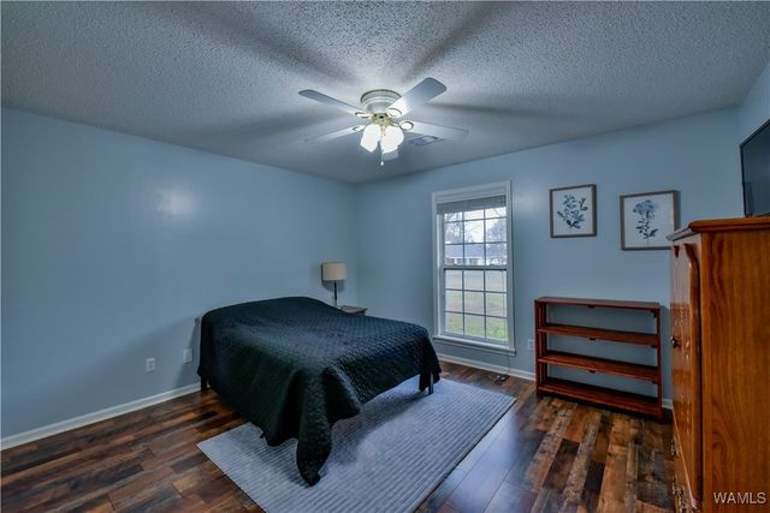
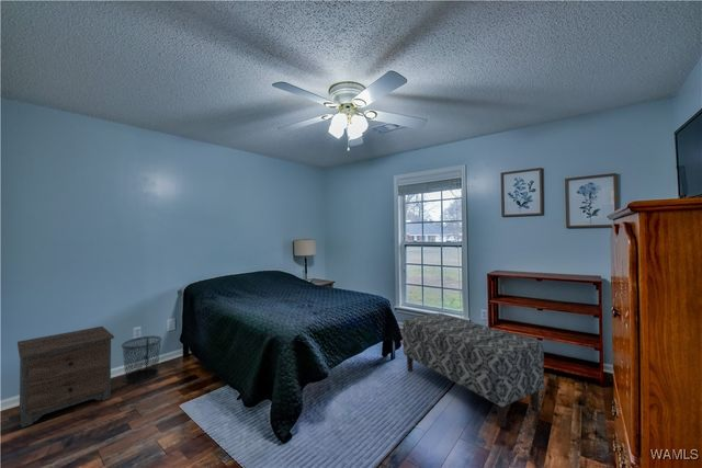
+ bench [401,312,545,429]
+ waste bin [121,335,162,385]
+ nightstand [16,326,115,429]
